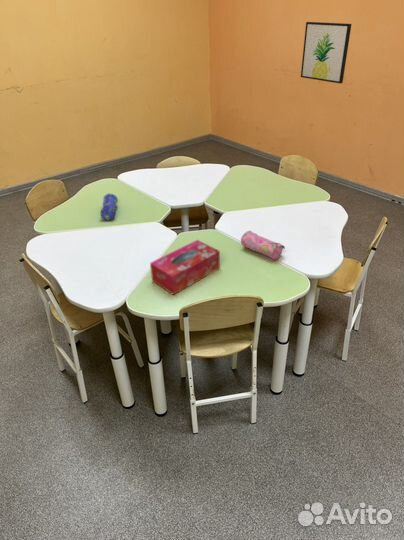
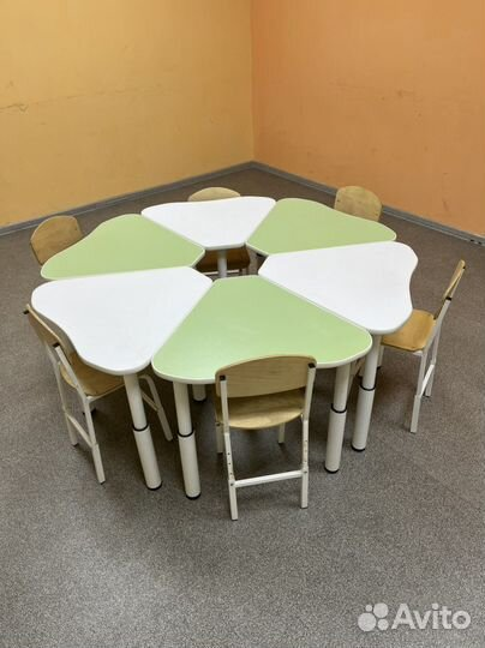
- tissue box [149,239,221,296]
- pencil case [240,230,286,261]
- pencil case [99,192,119,222]
- wall art [300,21,352,85]
